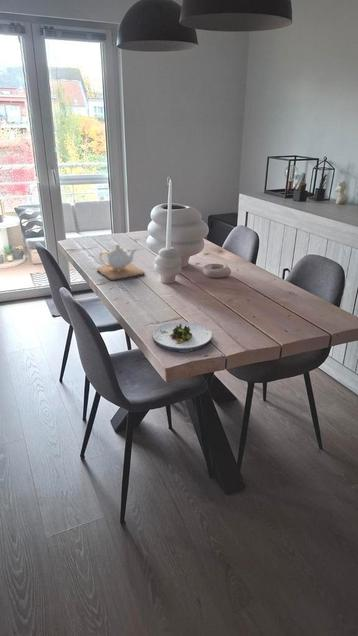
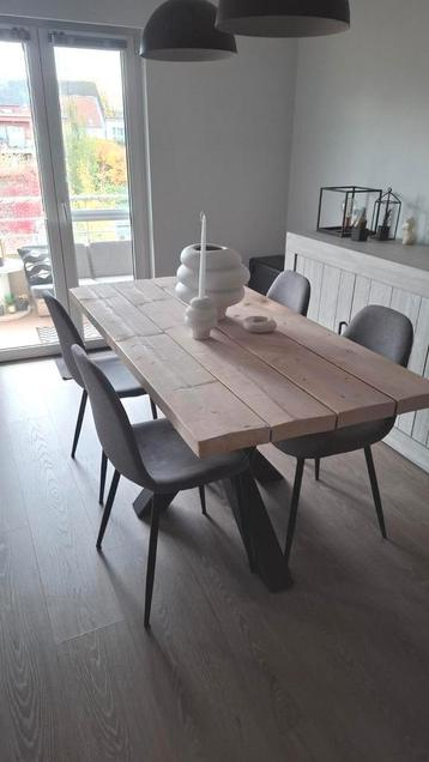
- salad plate [151,321,213,354]
- teapot [96,243,145,281]
